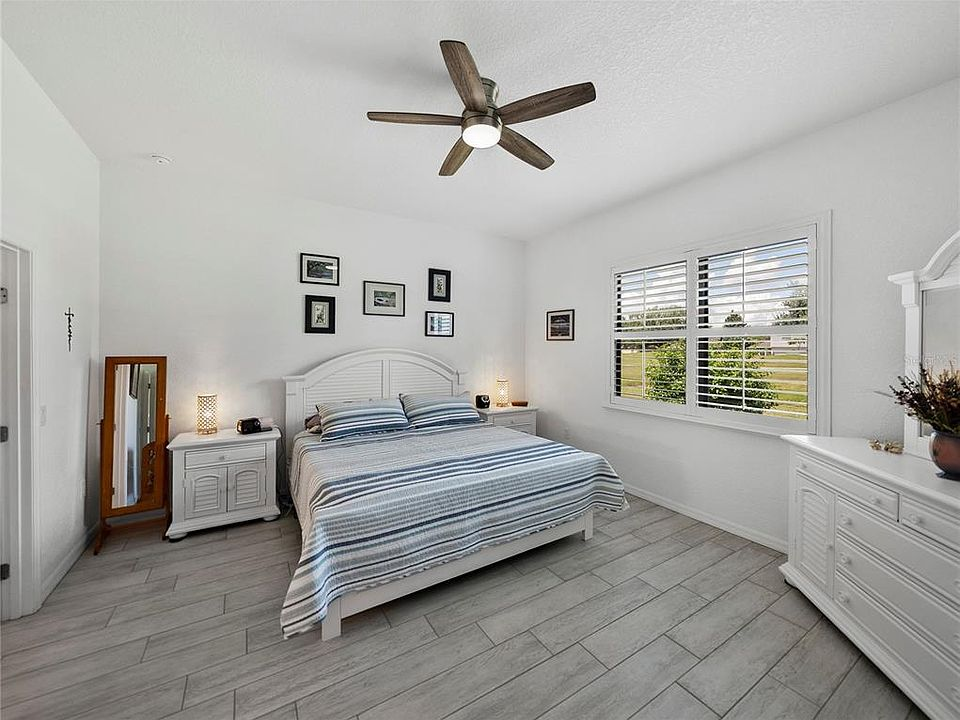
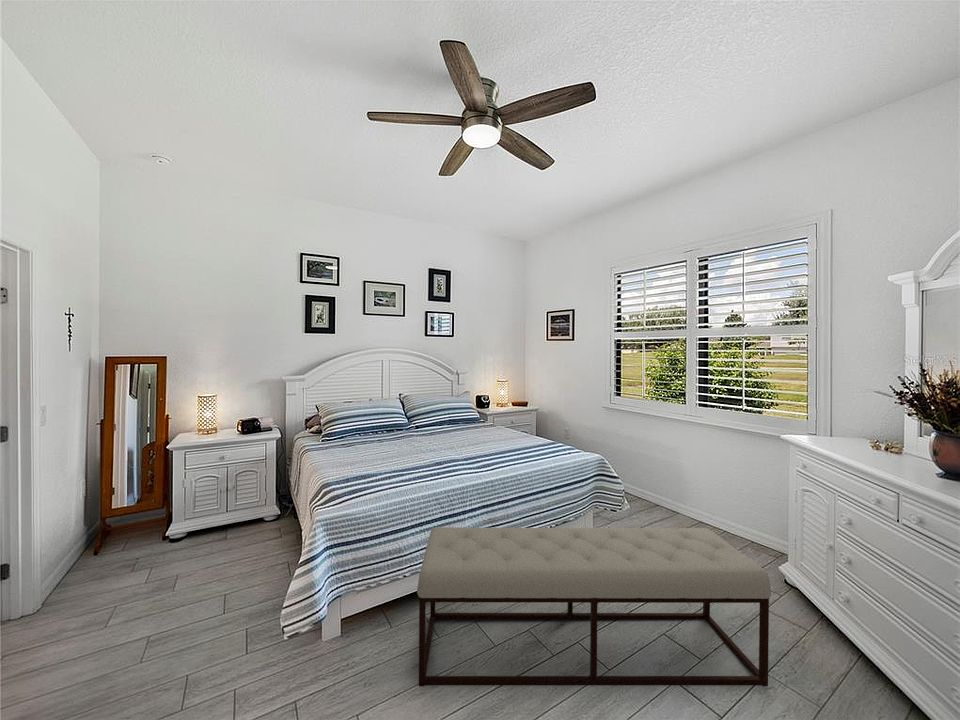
+ bench [416,526,772,687]
